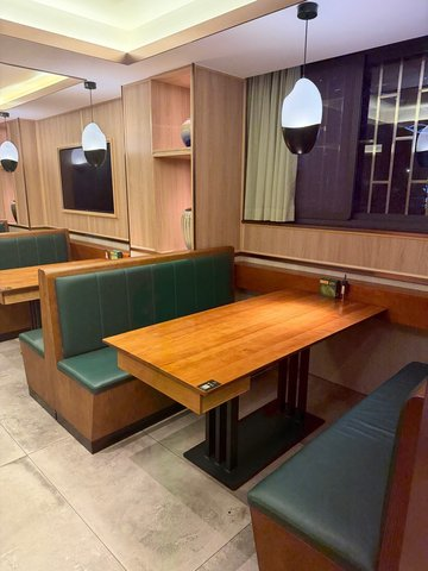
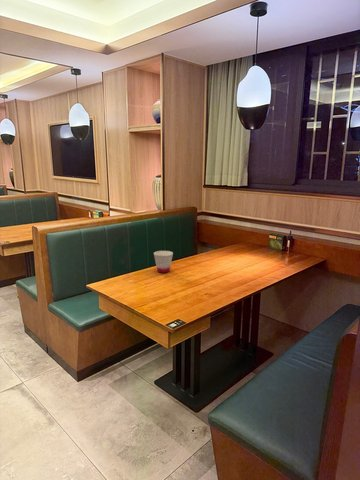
+ cup [153,250,174,274]
